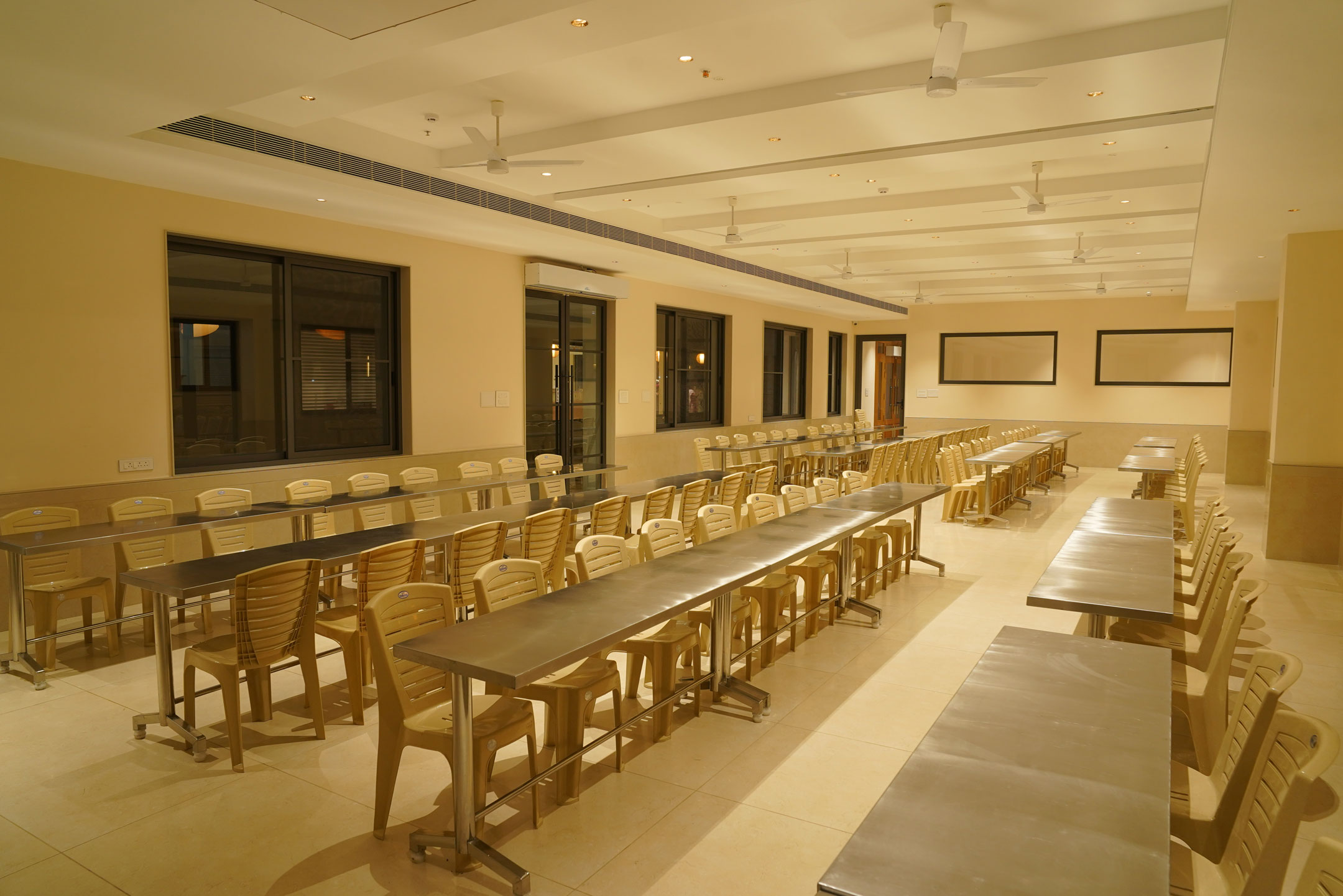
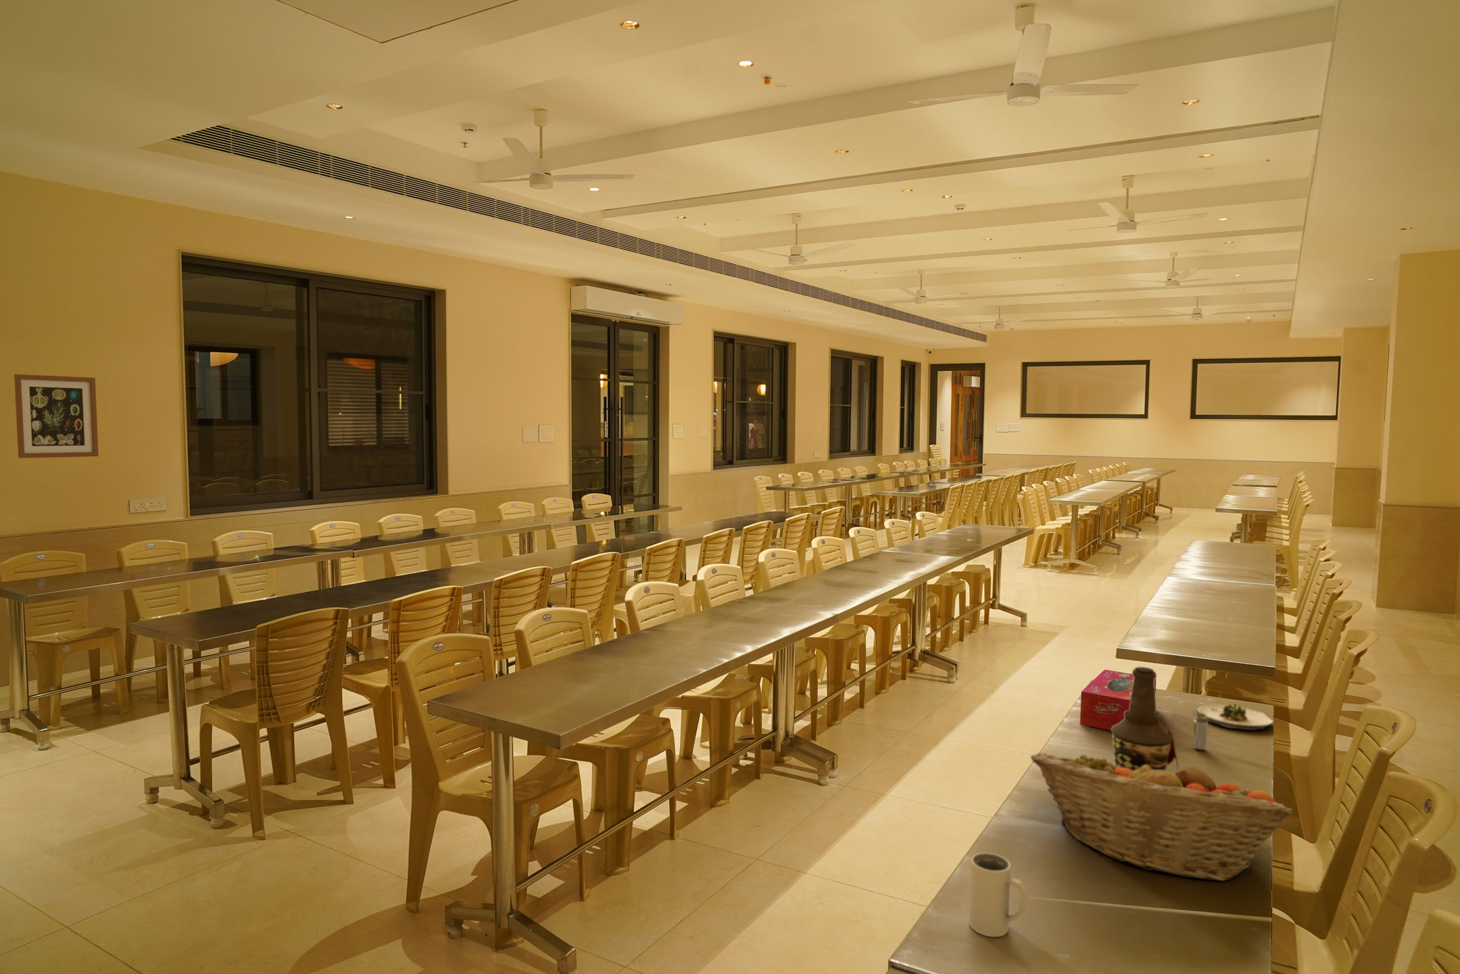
+ wall art [13,374,99,459]
+ mug [969,852,1028,937]
+ salad plate [1197,703,1274,730]
+ bottle [1110,666,1178,771]
+ tissue box [1080,670,1157,732]
+ fruit basket [1031,751,1293,882]
+ shaker [1193,712,1209,751]
